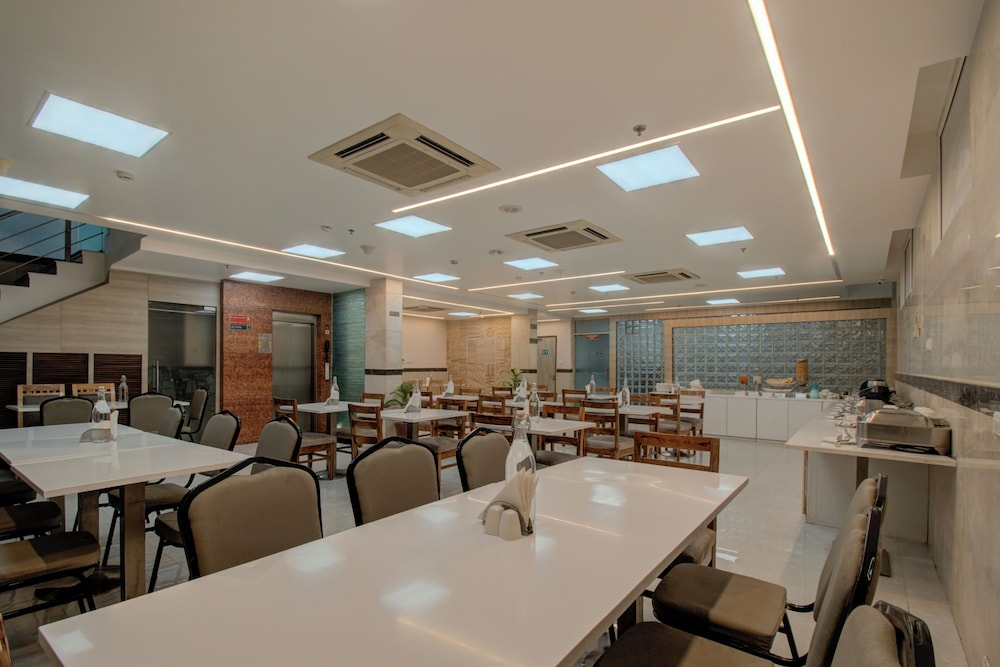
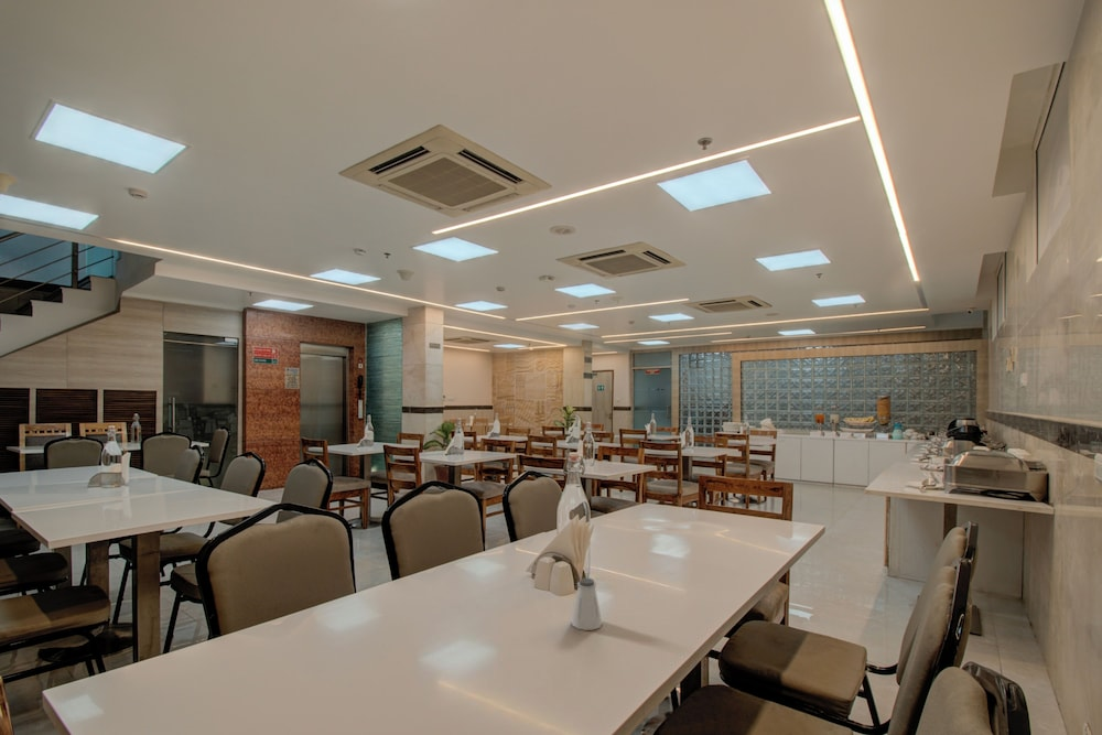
+ saltshaker [571,577,603,631]
